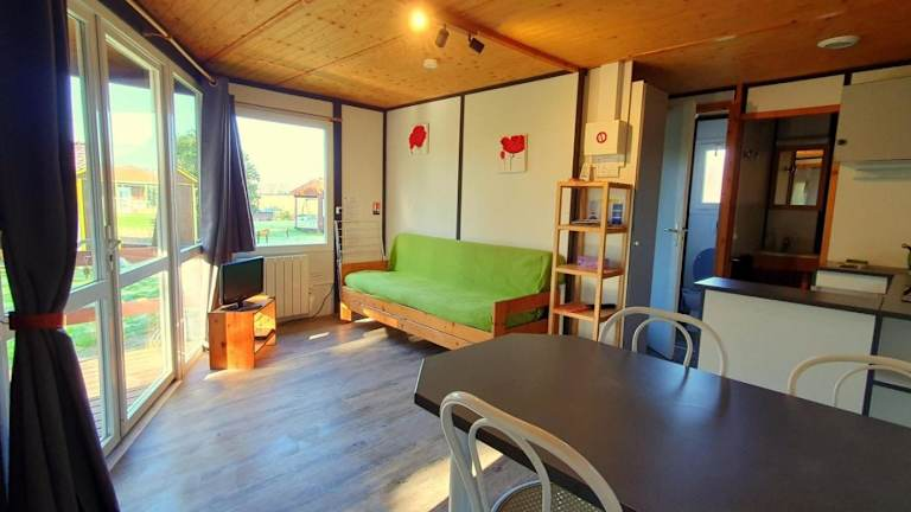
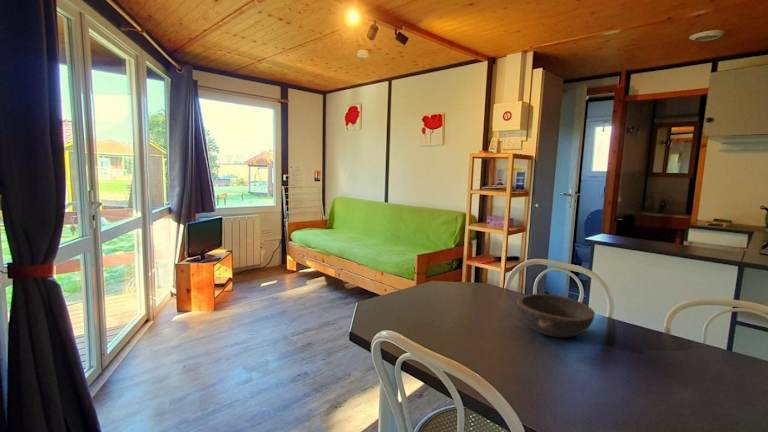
+ bowl [516,293,596,339]
